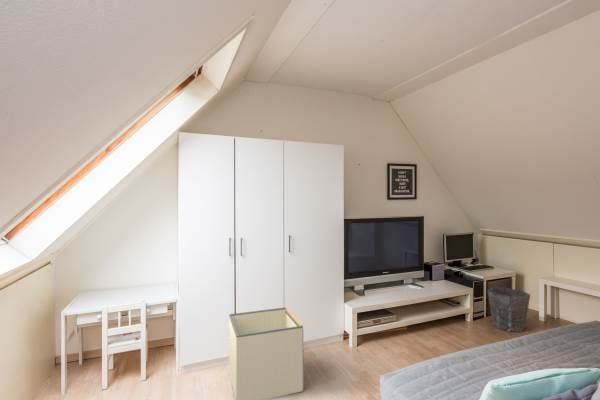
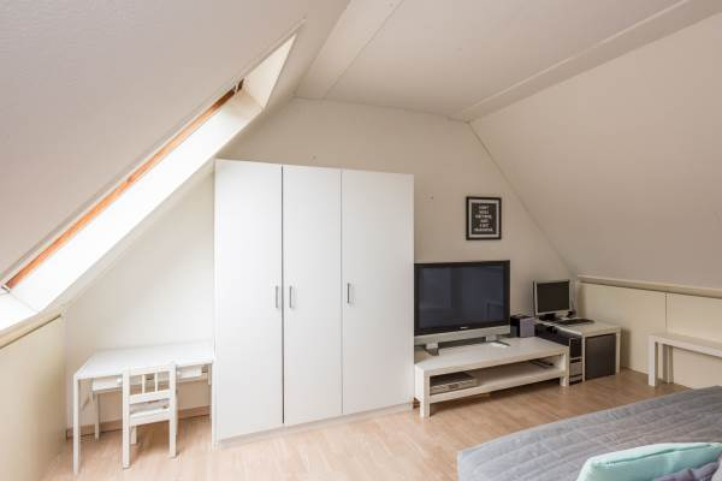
- storage bin [228,306,304,400]
- waste bin [486,286,531,333]
